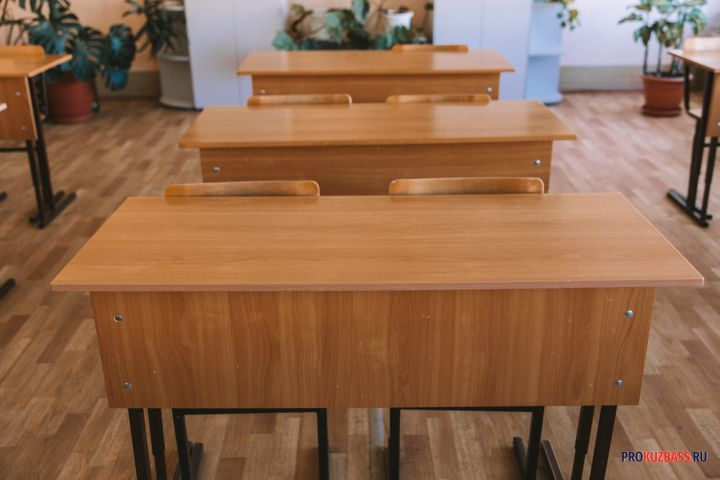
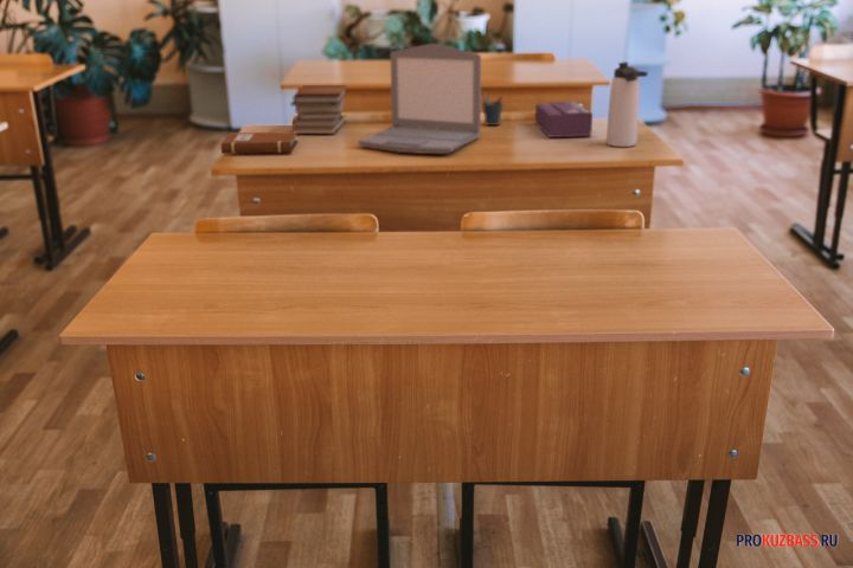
+ pen holder [481,91,505,127]
+ laptop [357,43,482,155]
+ thermos bottle [605,60,649,148]
+ notebook [218,131,299,155]
+ tissue box [534,101,594,138]
+ book stack [289,84,348,135]
